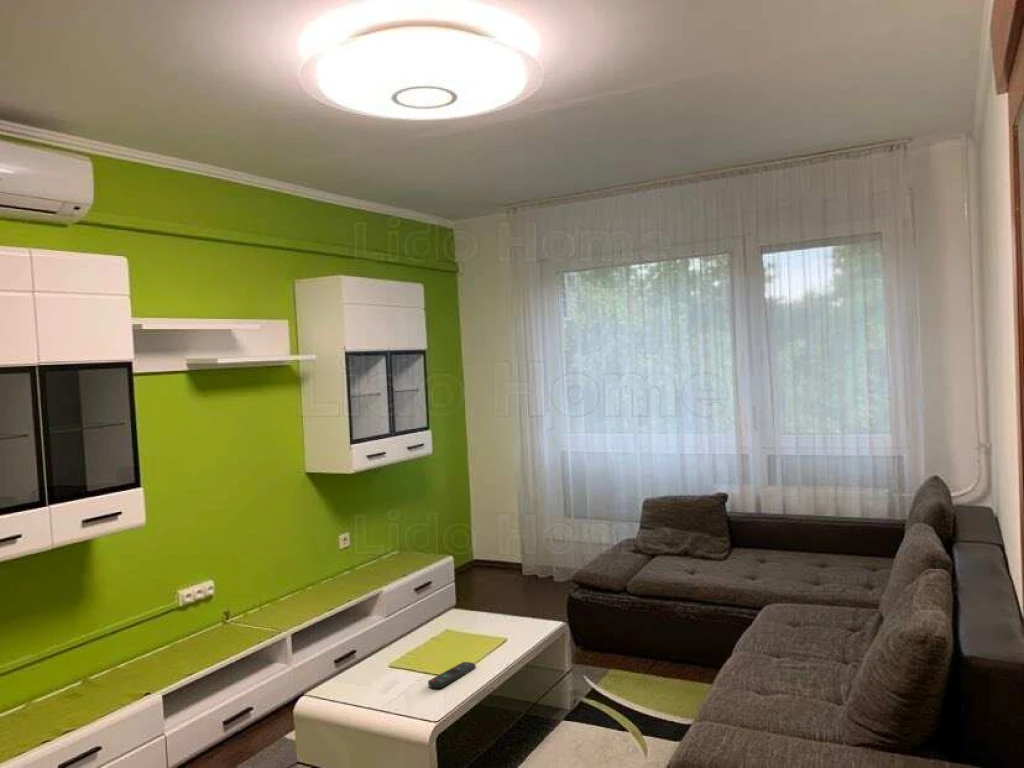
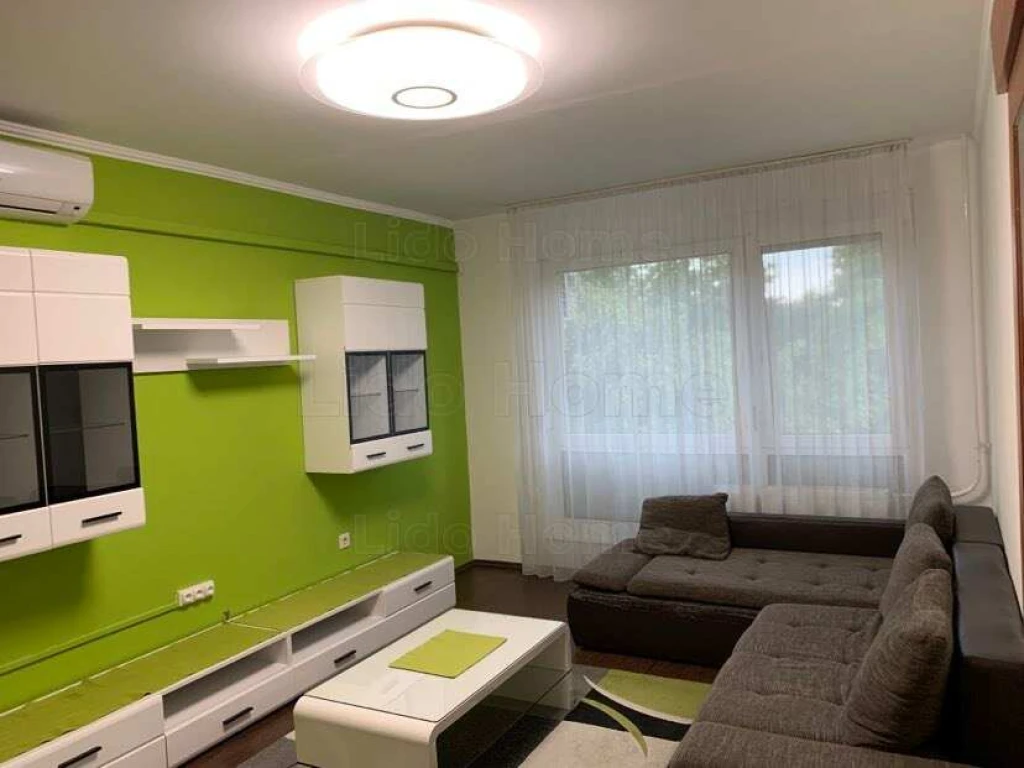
- remote control [427,661,477,689]
